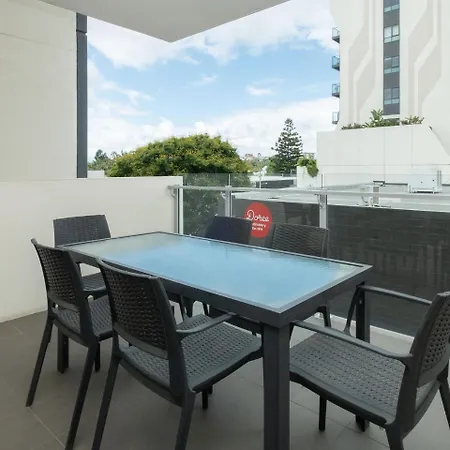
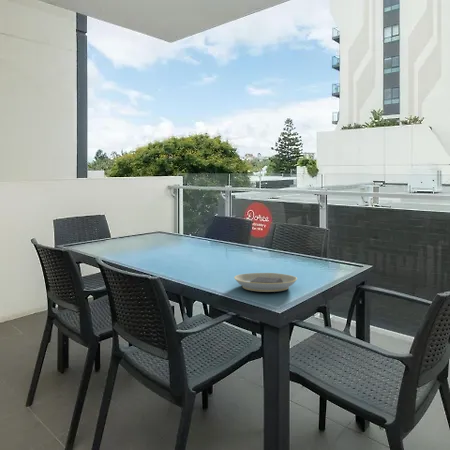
+ plate [233,272,298,293]
